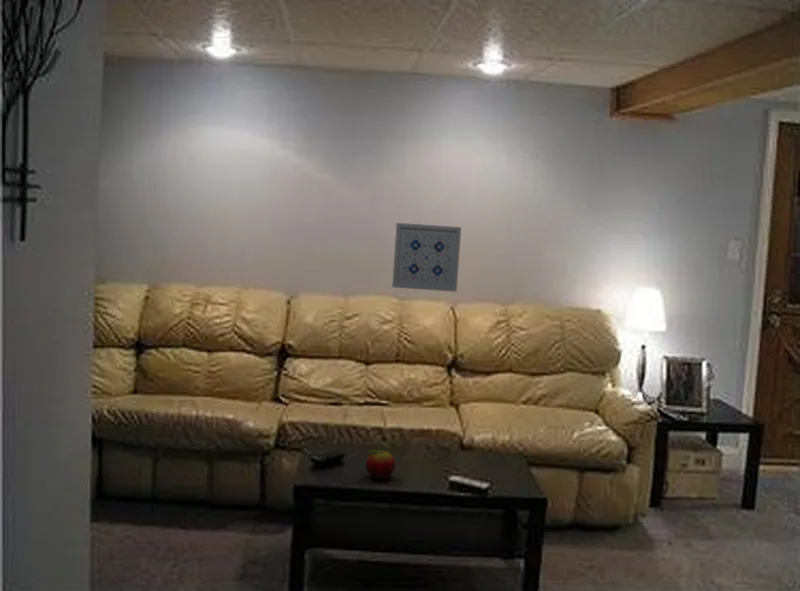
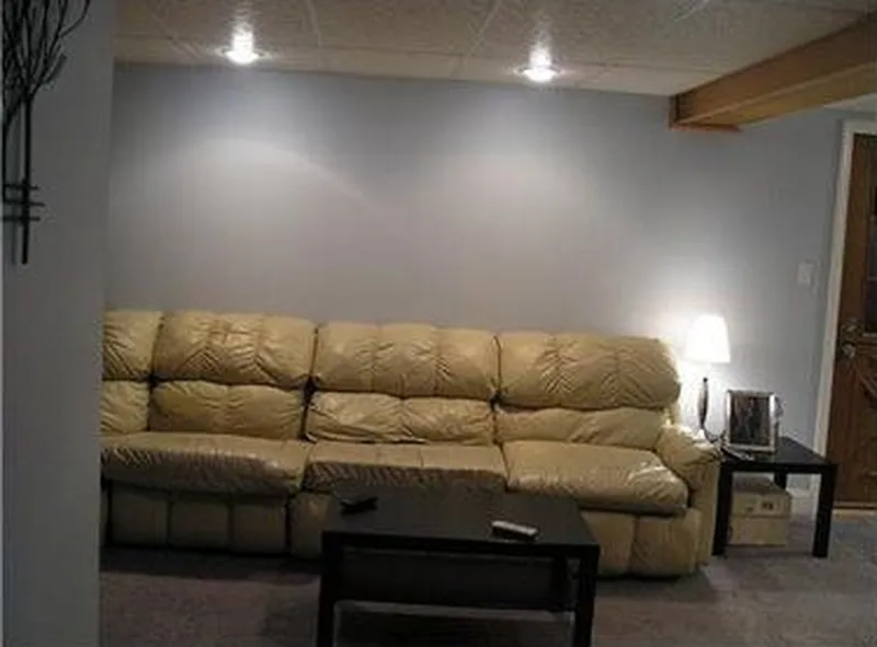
- fruit [365,449,396,480]
- wall art [391,222,462,293]
